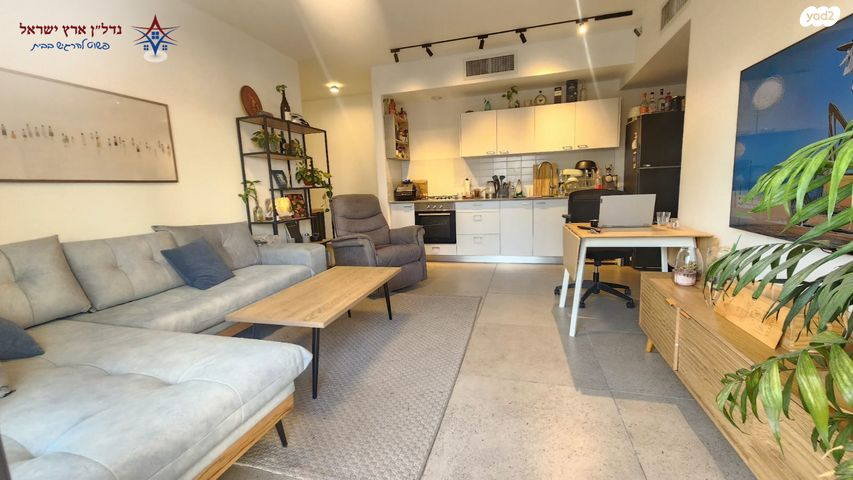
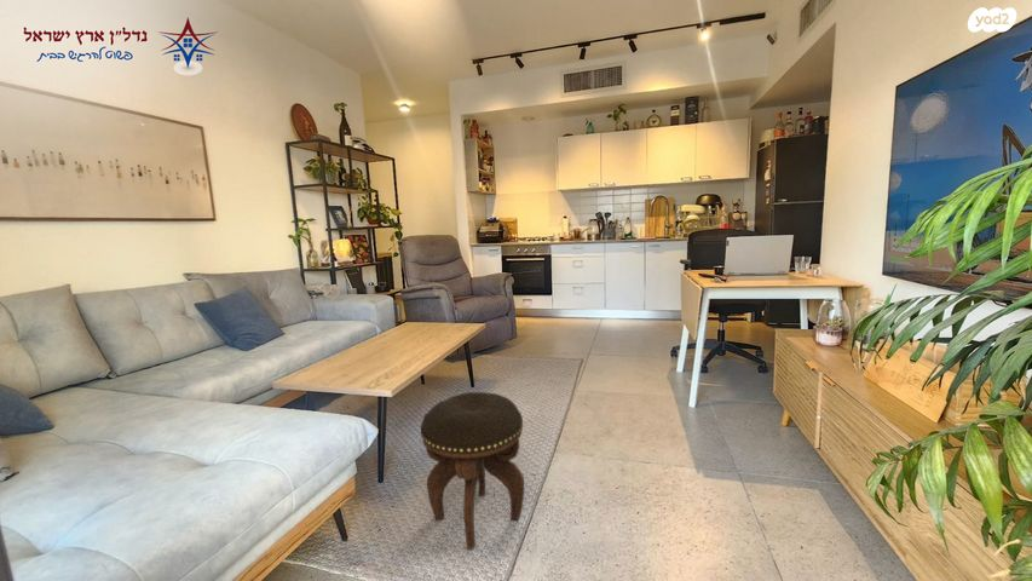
+ footstool [420,391,525,551]
